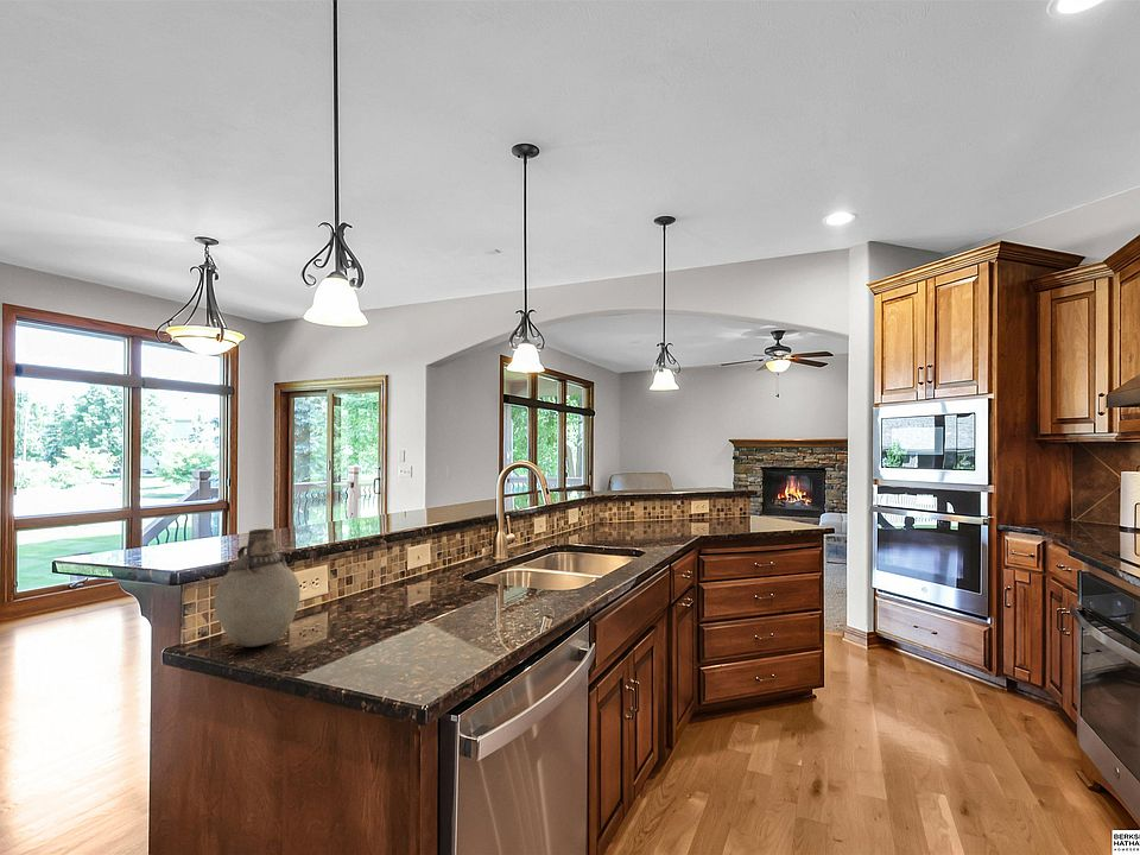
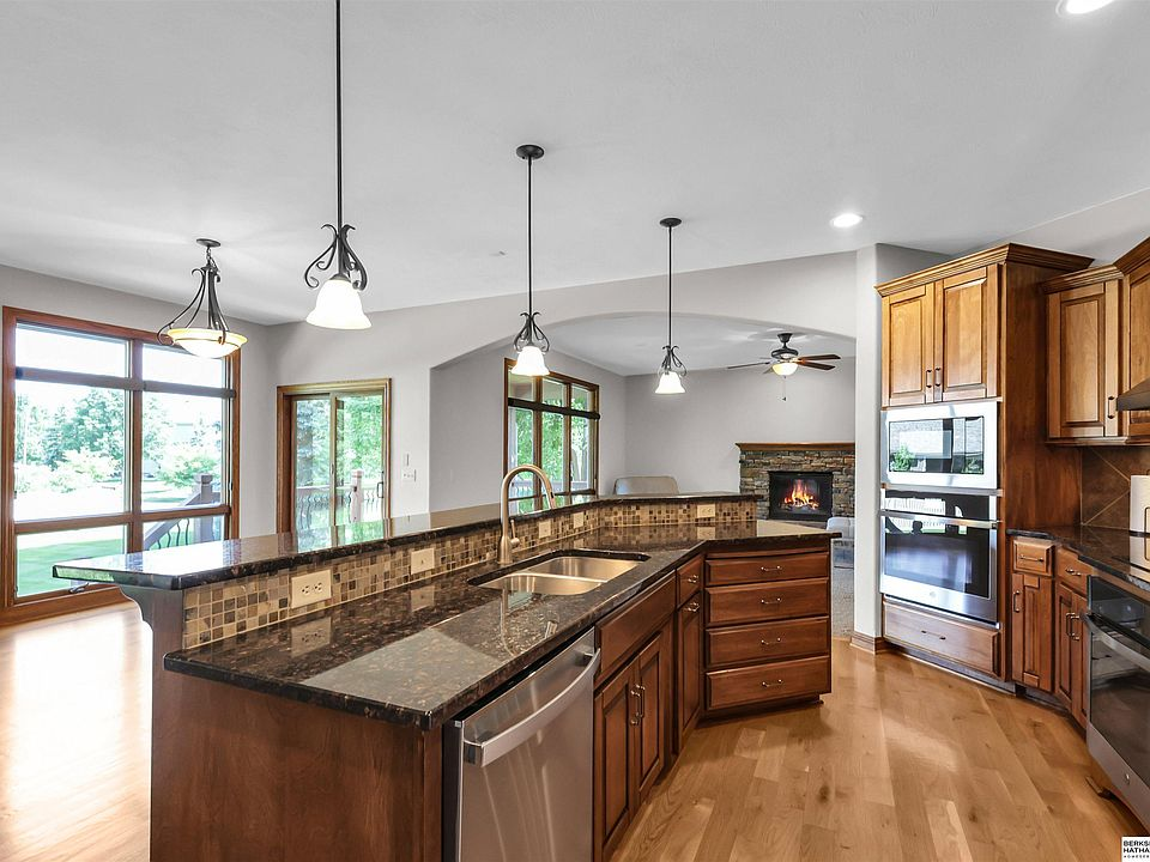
- vase [214,527,302,648]
